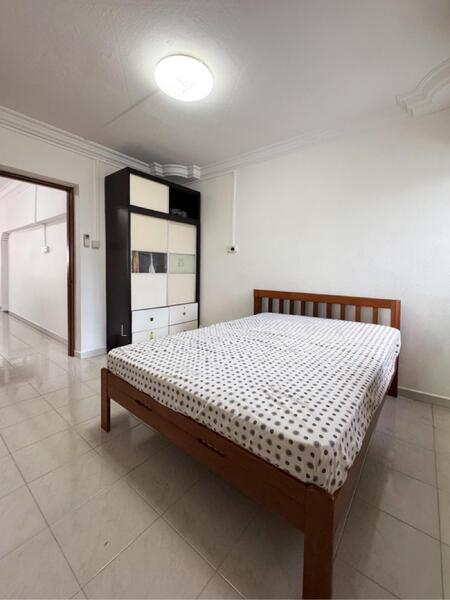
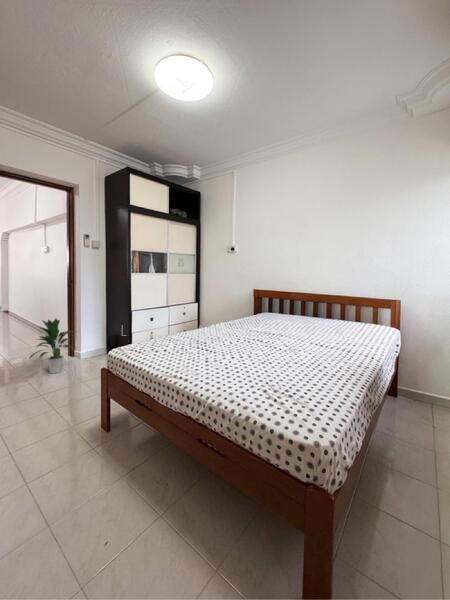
+ indoor plant [27,317,79,375]
